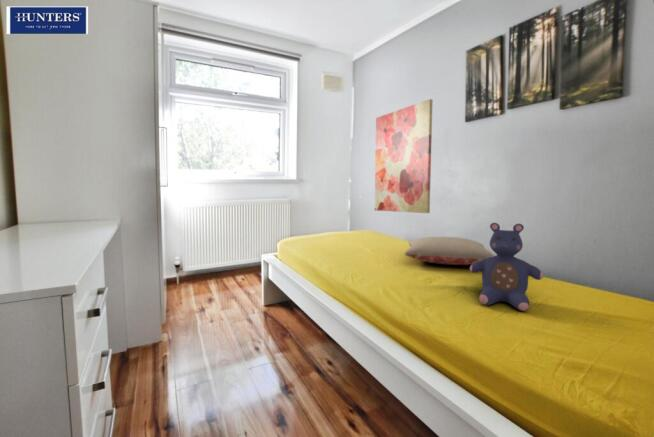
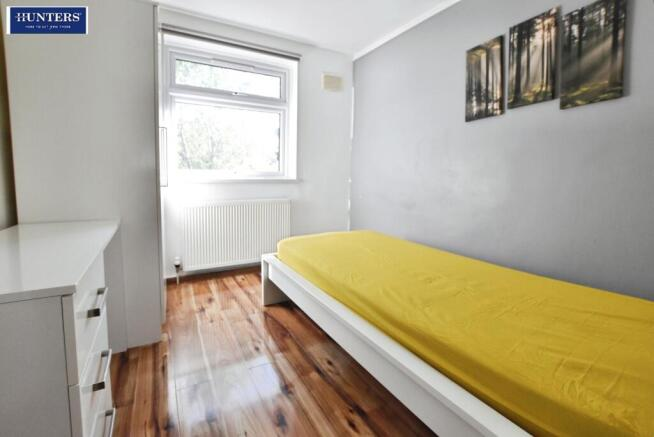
- teddy bear [469,222,544,312]
- wall art [374,98,433,214]
- pillow [404,236,496,266]
